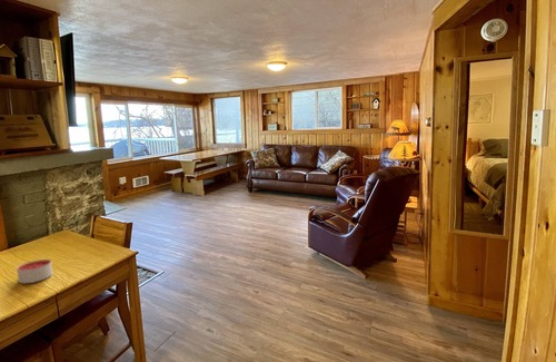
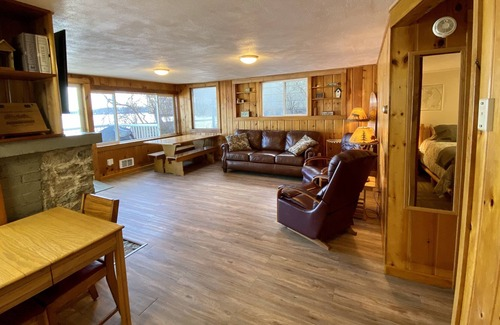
- candle [16,258,53,284]
